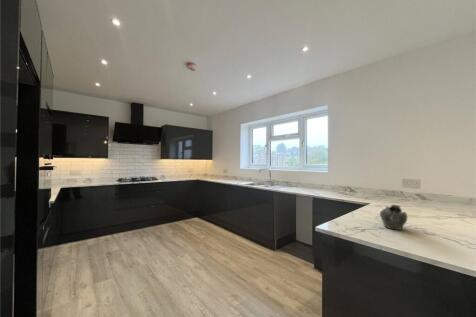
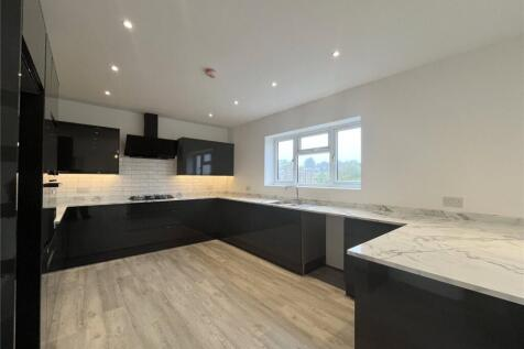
- teapot [379,204,408,231]
